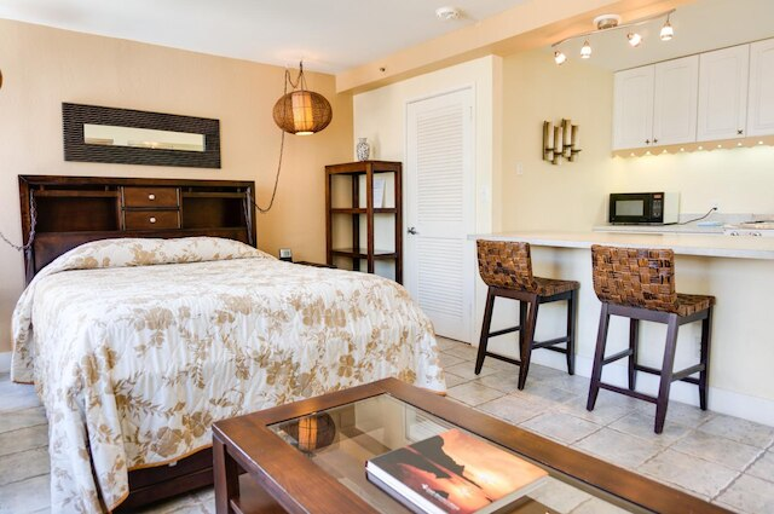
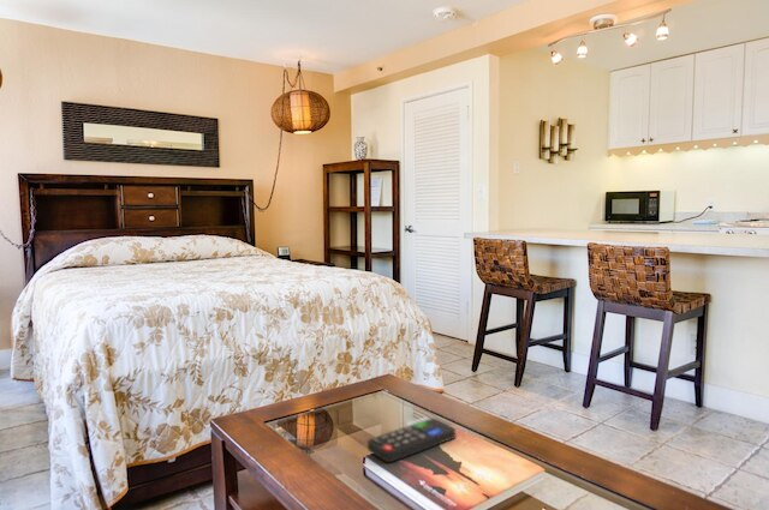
+ remote control [366,418,457,463]
